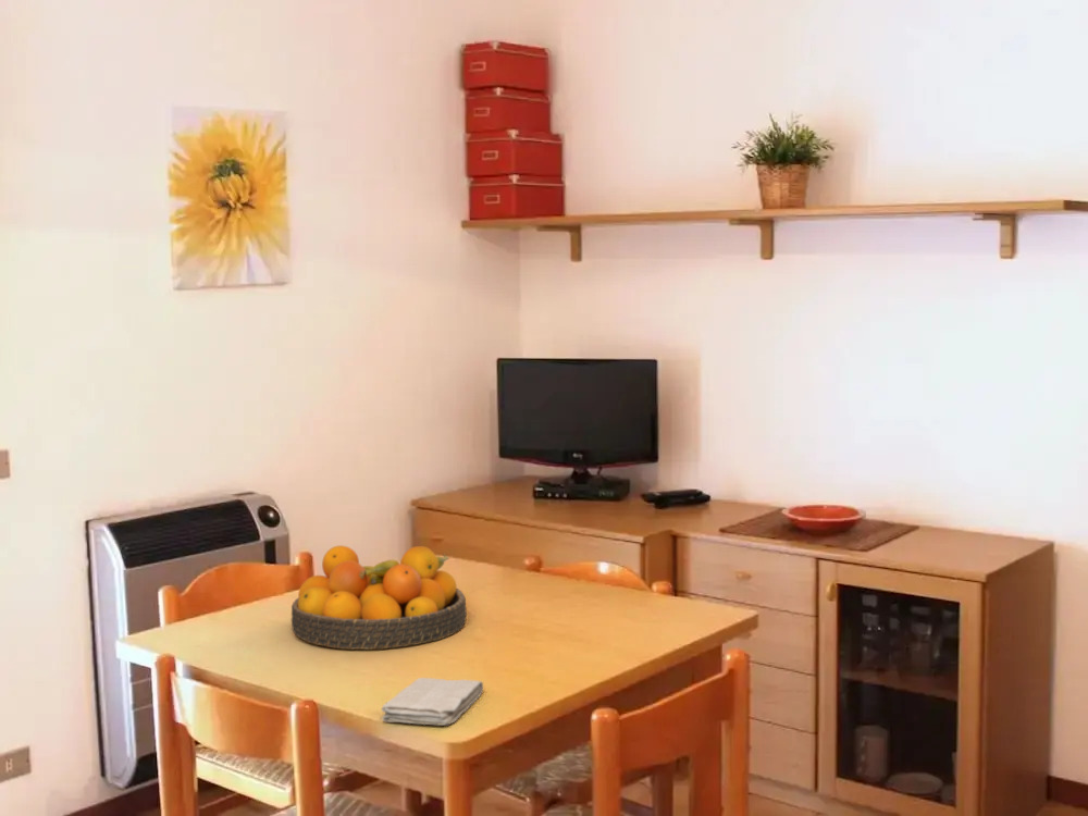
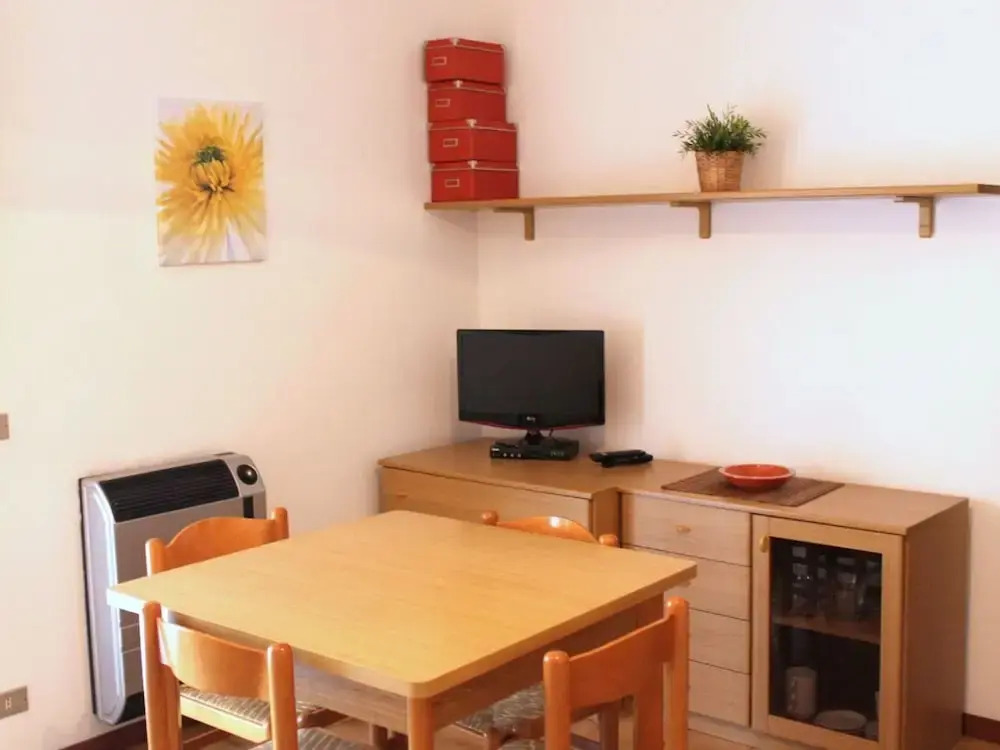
- washcloth [381,677,484,727]
- fruit bowl [290,544,468,651]
